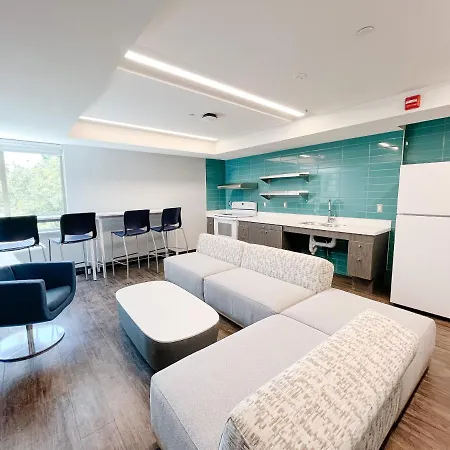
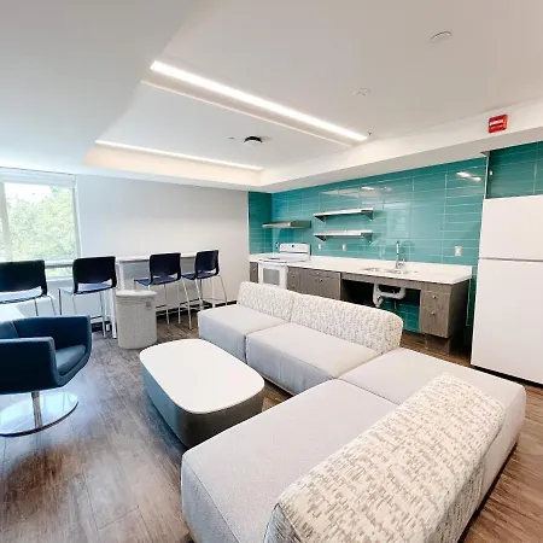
+ can [113,288,158,350]
